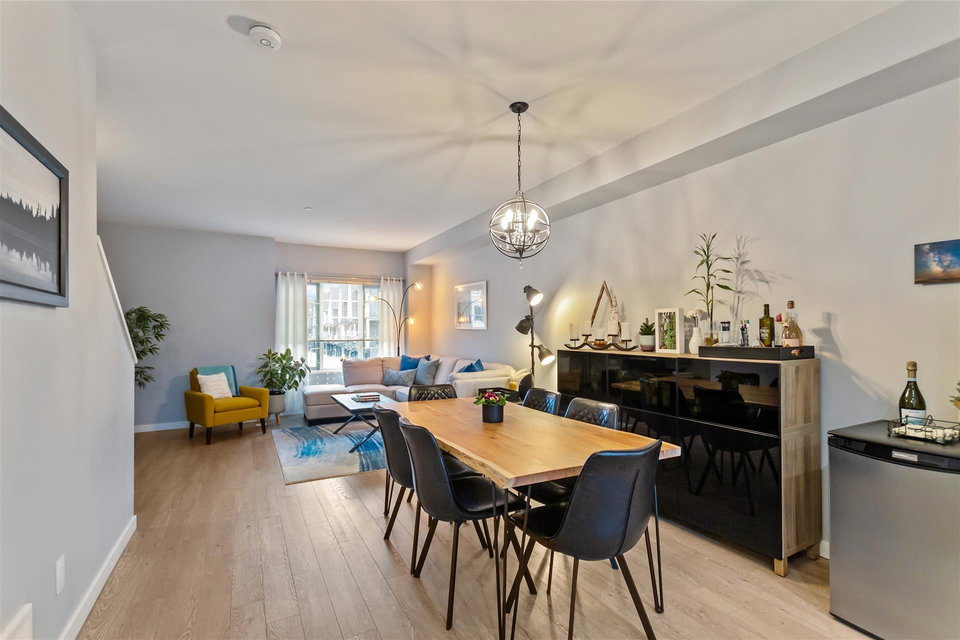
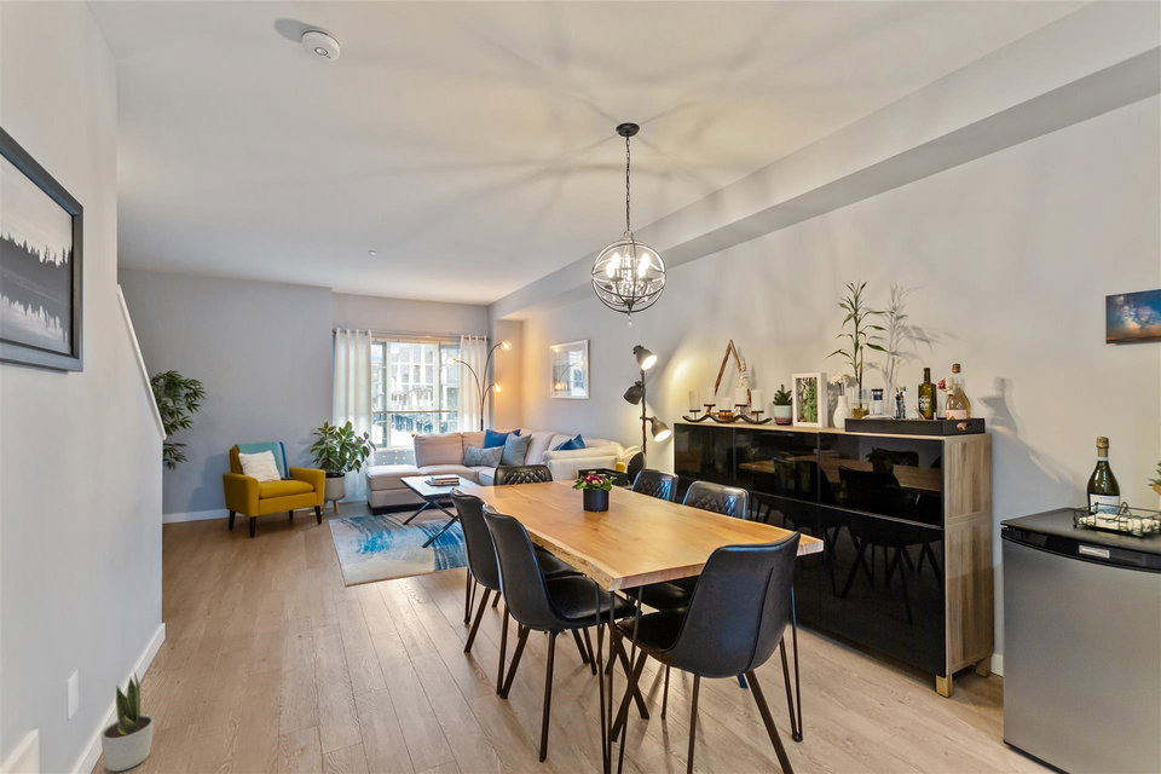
+ potted plant [100,665,155,773]
